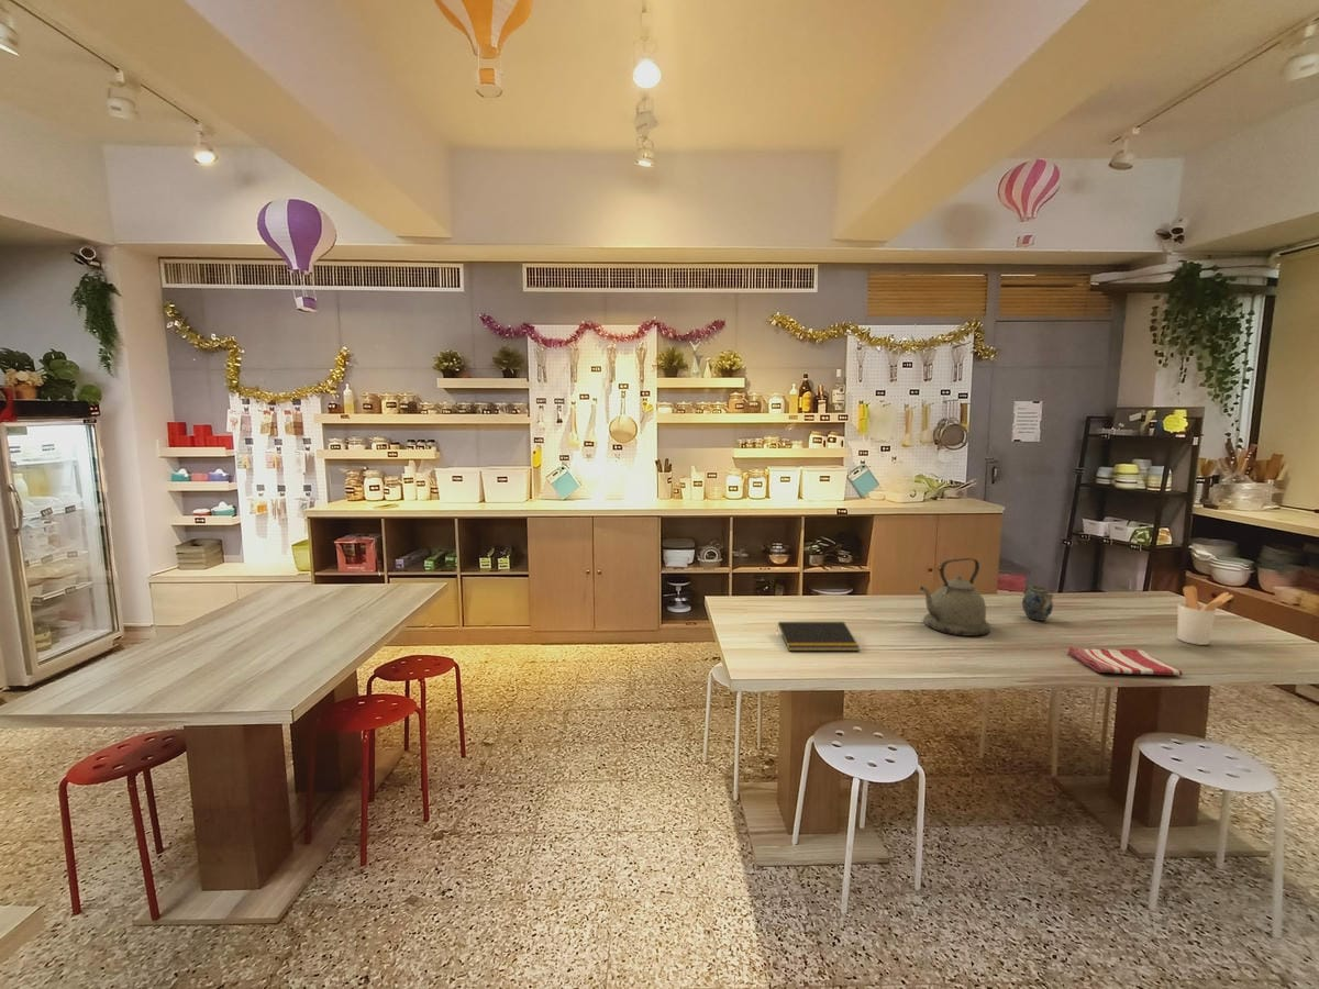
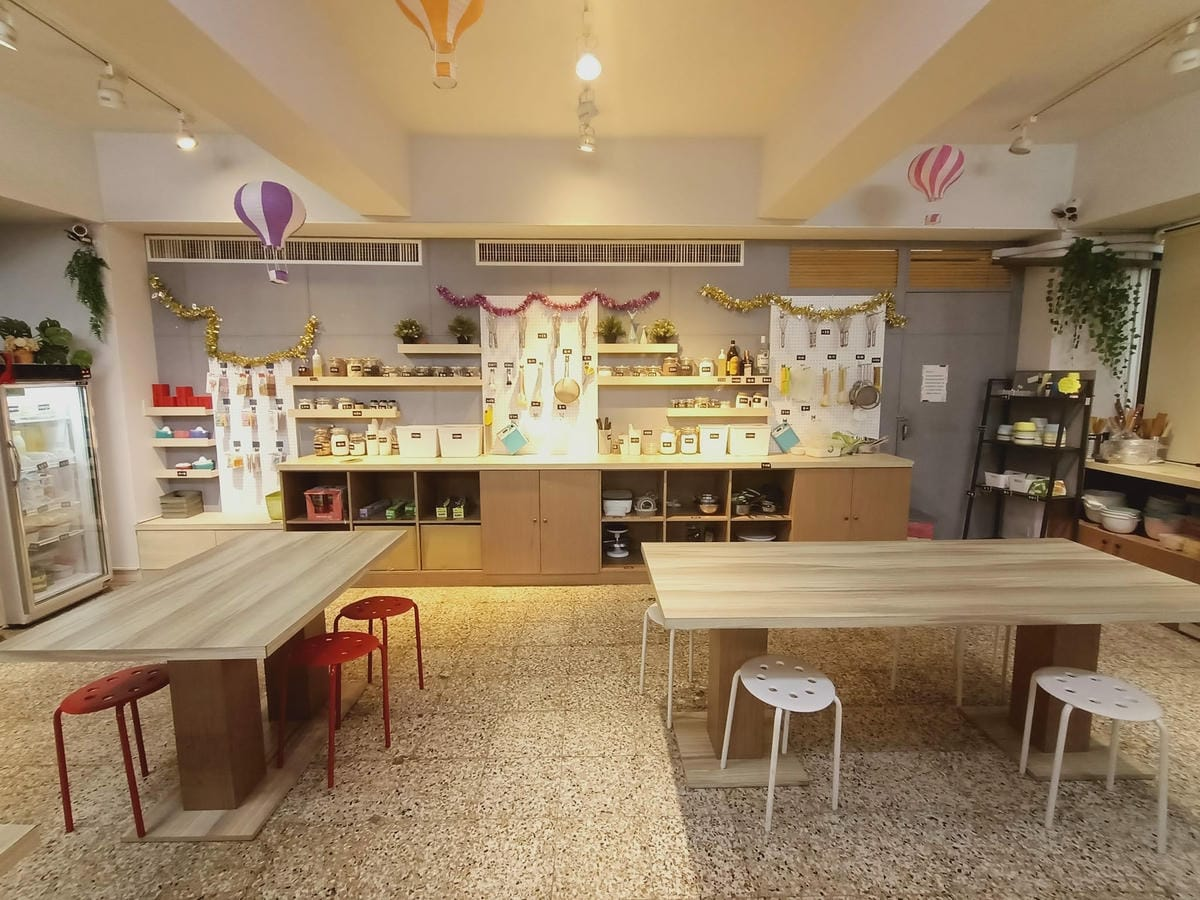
- dish towel [1067,645,1184,676]
- teapot [1021,584,1055,622]
- utensil holder [1176,585,1234,646]
- notepad [776,621,861,652]
- kettle [919,557,991,637]
